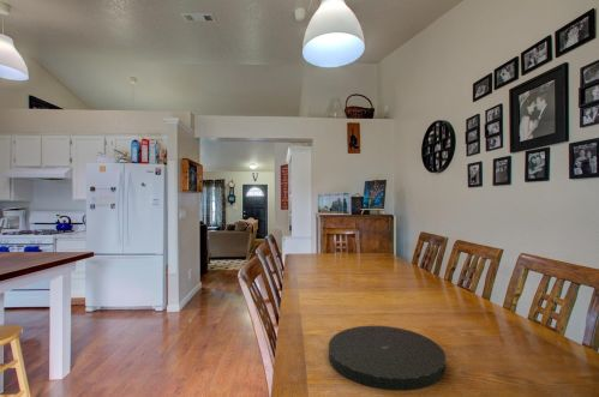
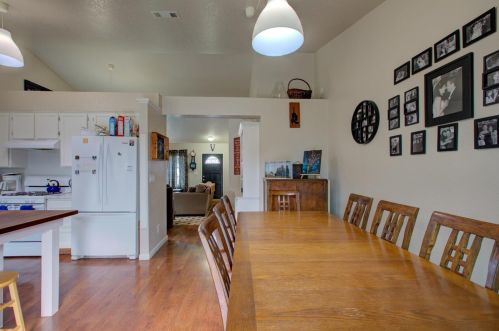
- plate [328,325,448,392]
